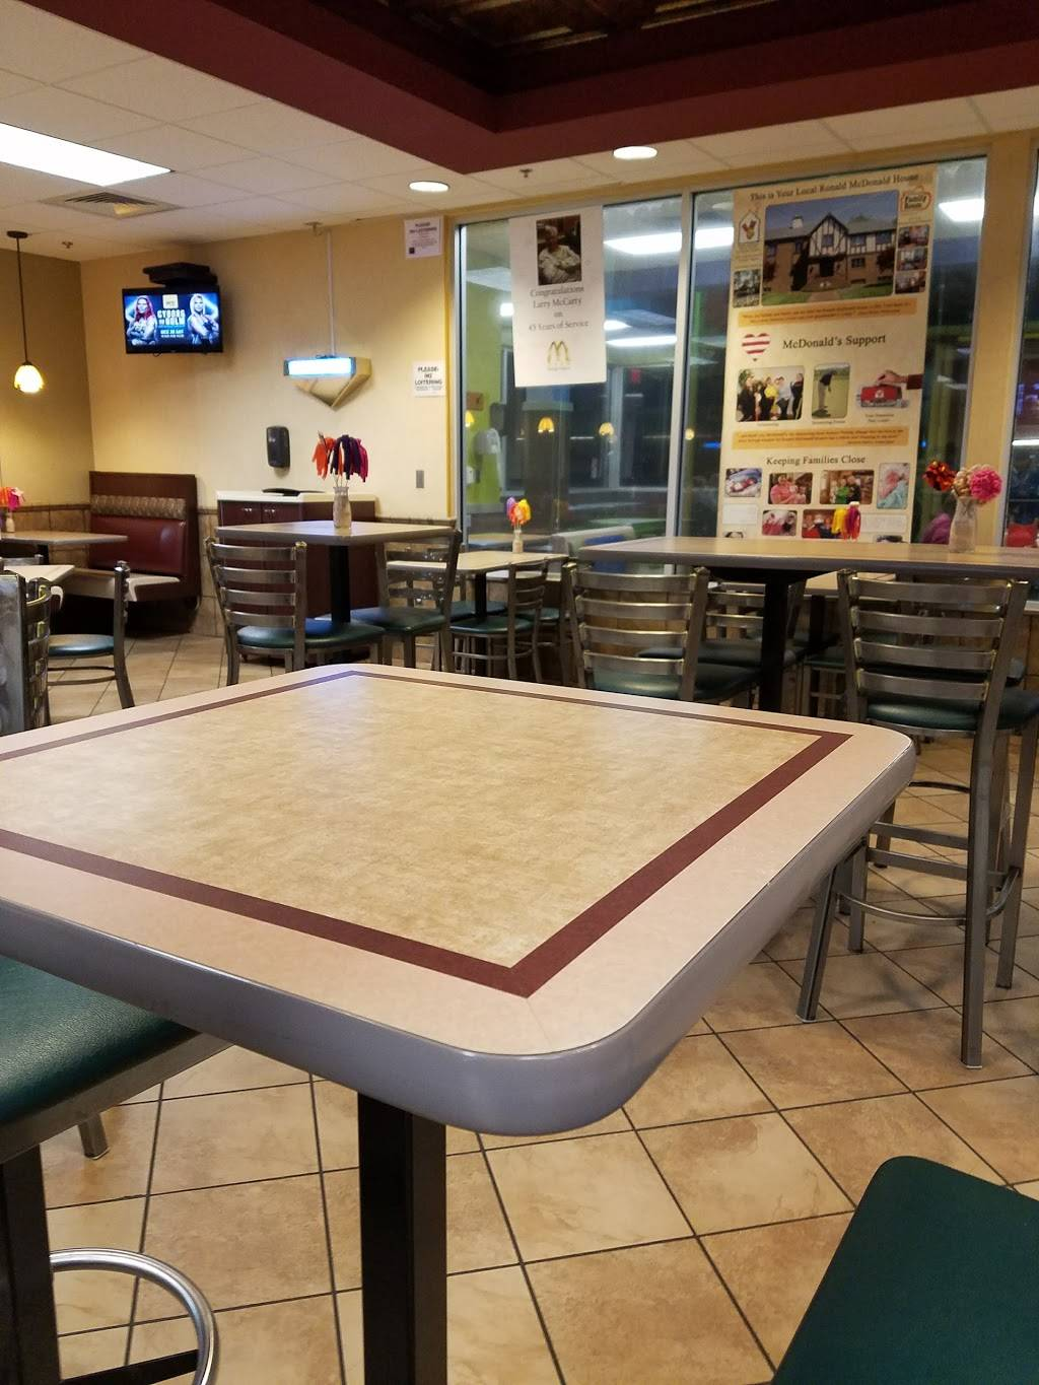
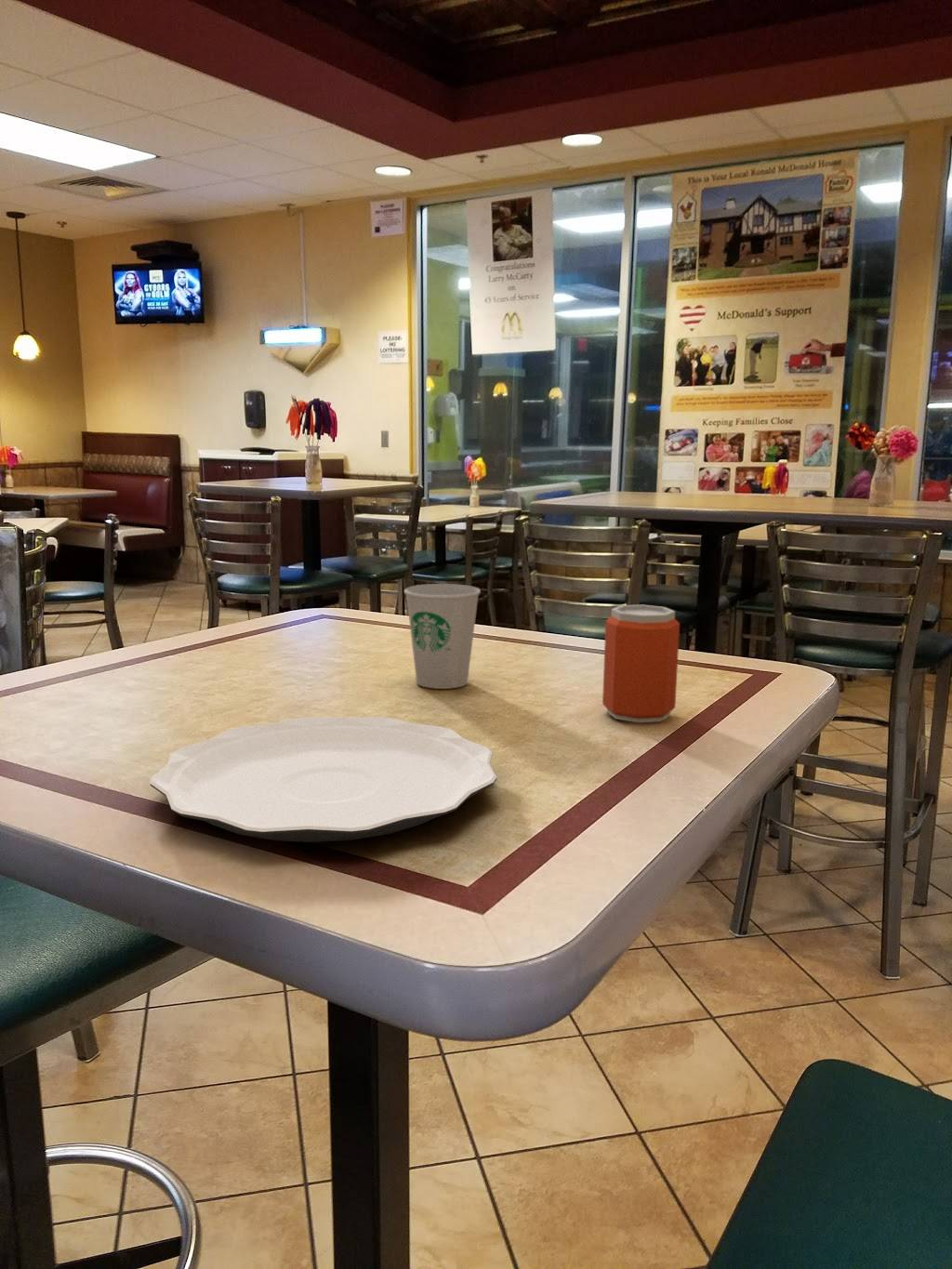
+ paper cup [403,583,482,690]
+ soda can [602,604,681,723]
+ plate [150,716,497,843]
